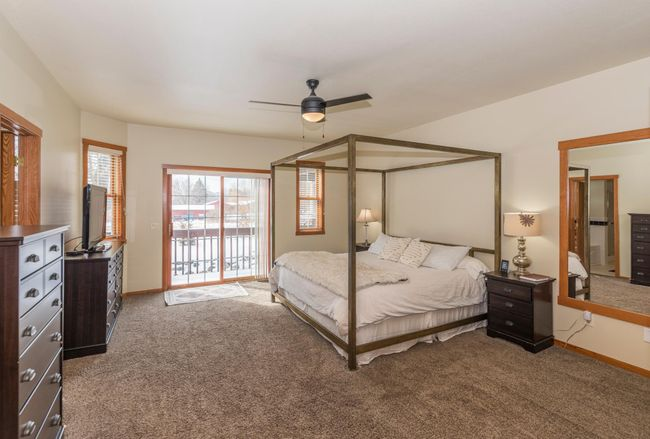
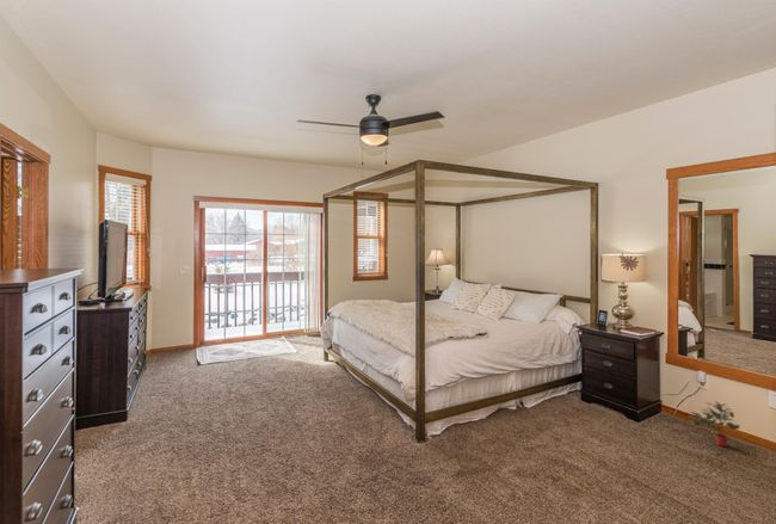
+ potted plant [686,400,741,448]
